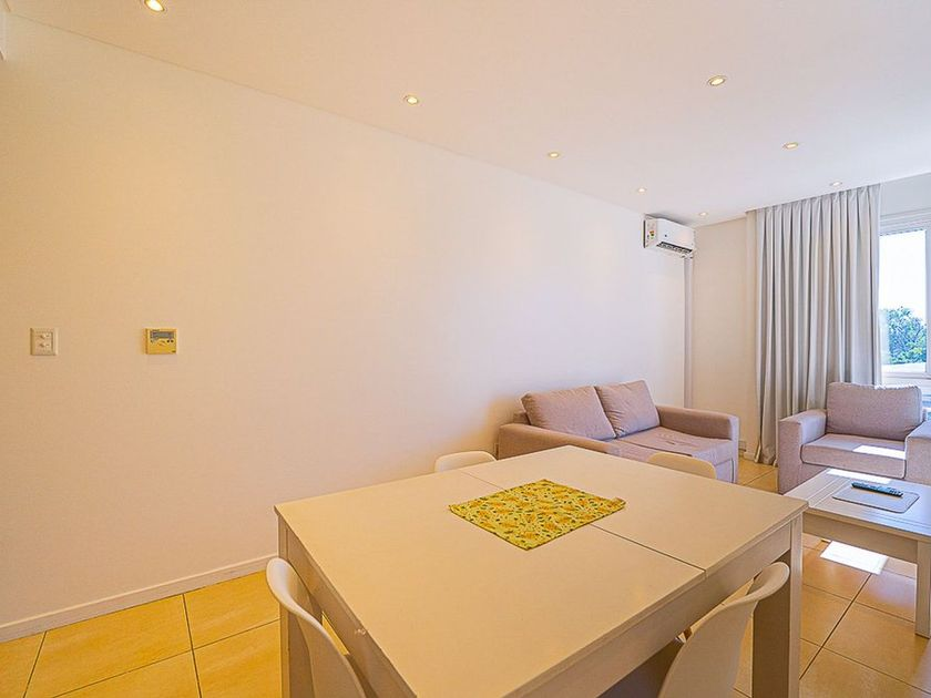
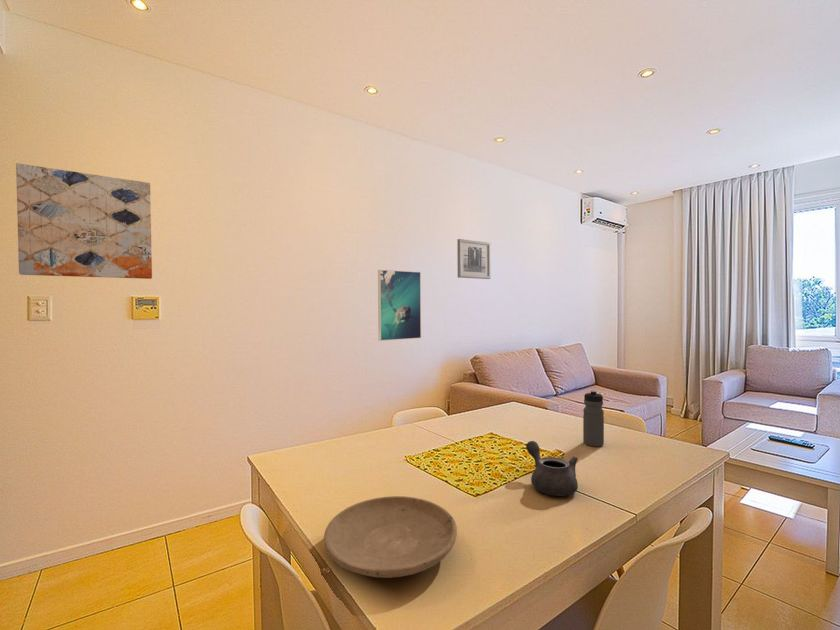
+ plate [323,495,458,579]
+ teapot [525,440,579,497]
+ wall art [15,162,153,280]
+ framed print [377,269,422,342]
+ wall art [456,238,492,280]
+ water bottle [582,389,605,448]
